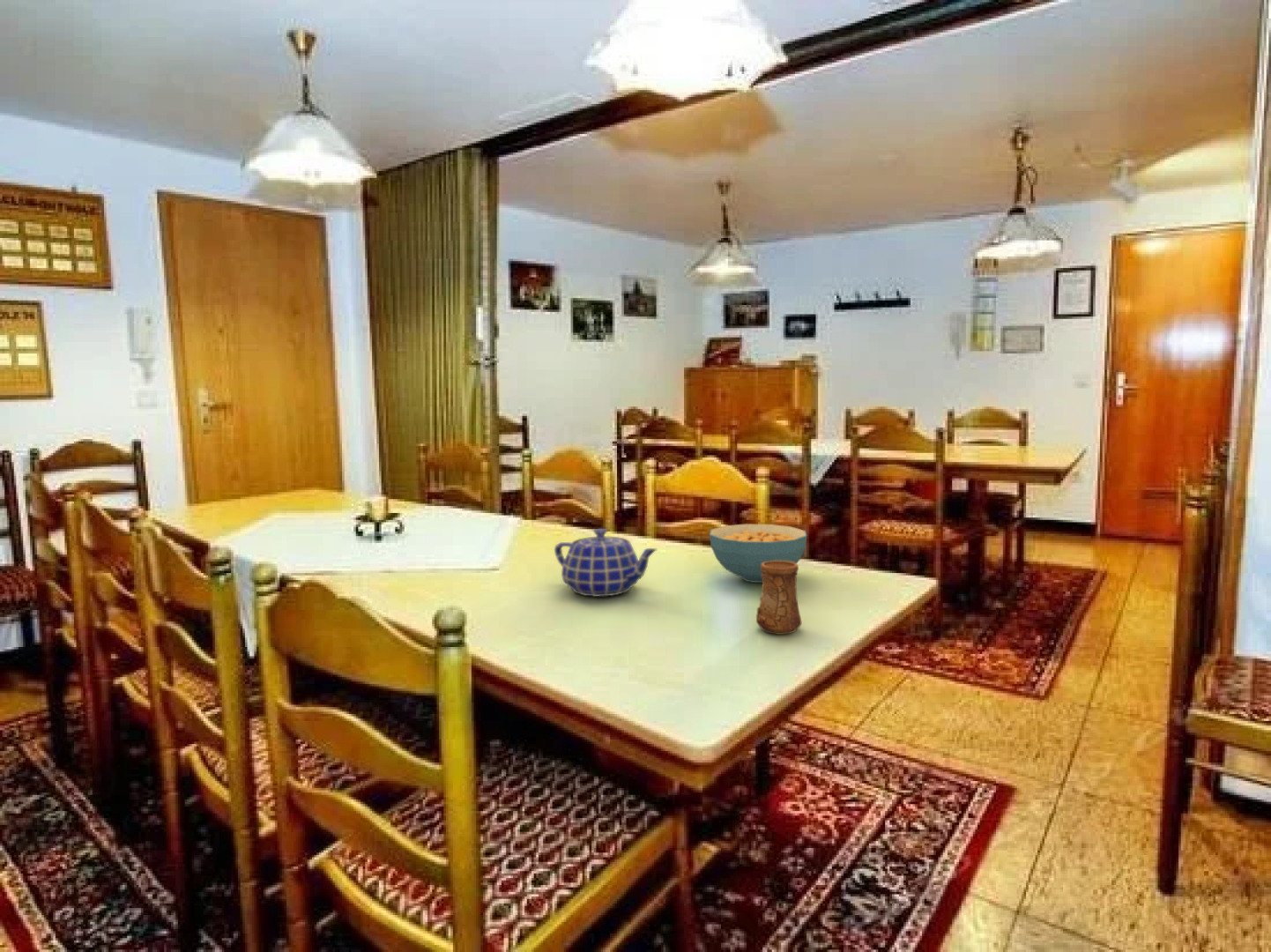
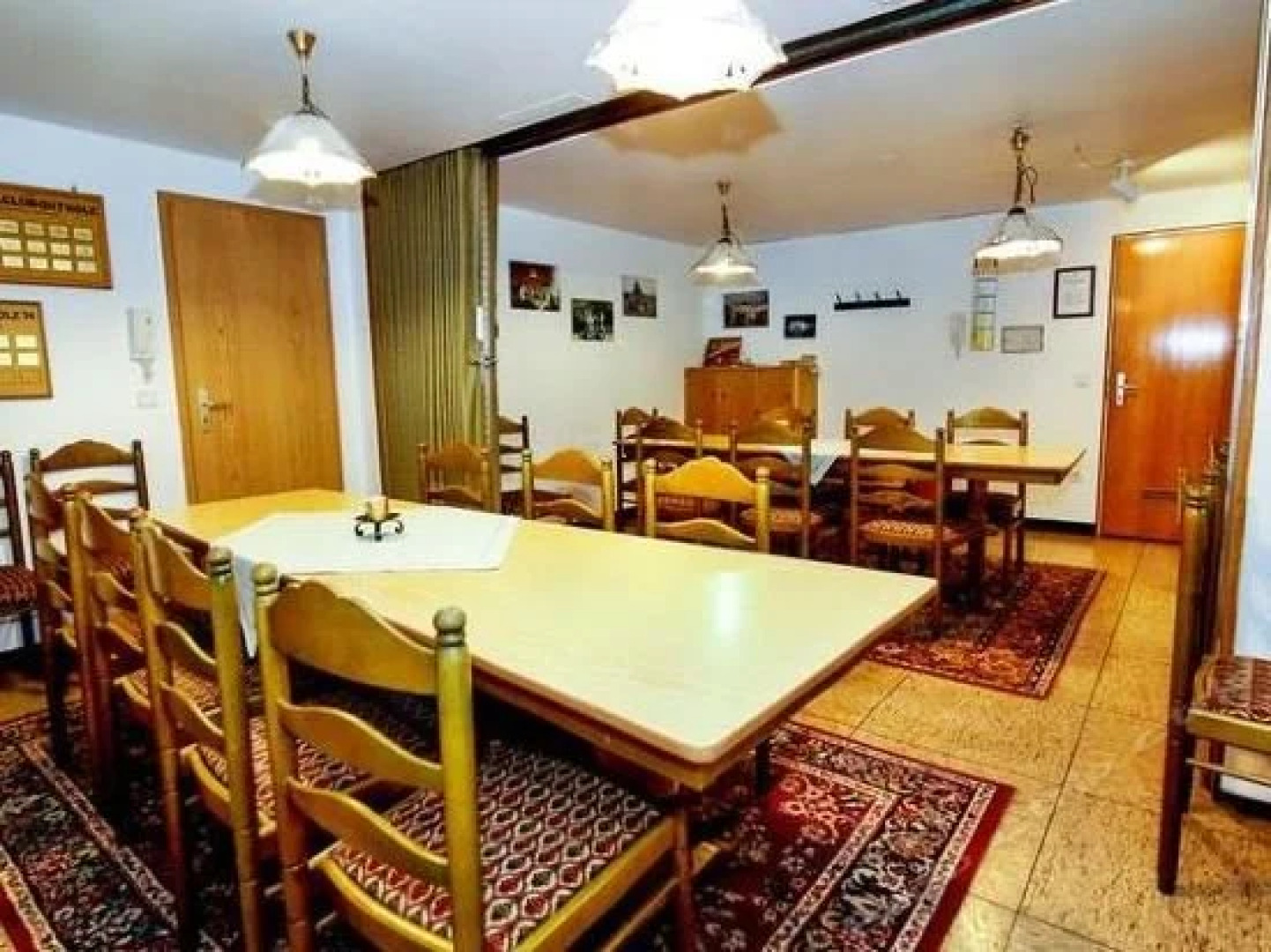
- teapot [554,528,658,597]
- cup [755,561,802,636]
- cereal bowl [709,524,807,584]
